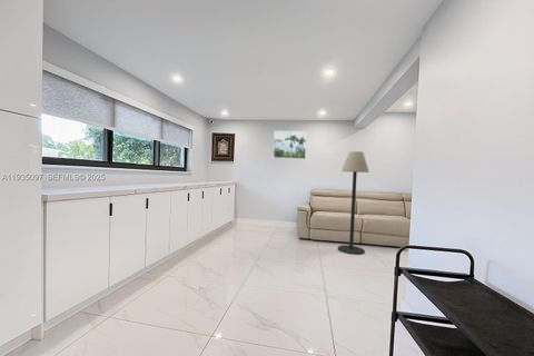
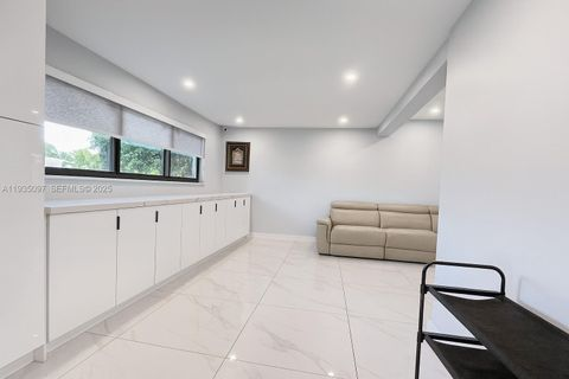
- floor lamp [337,150,370,256]
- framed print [273,130,307,160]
